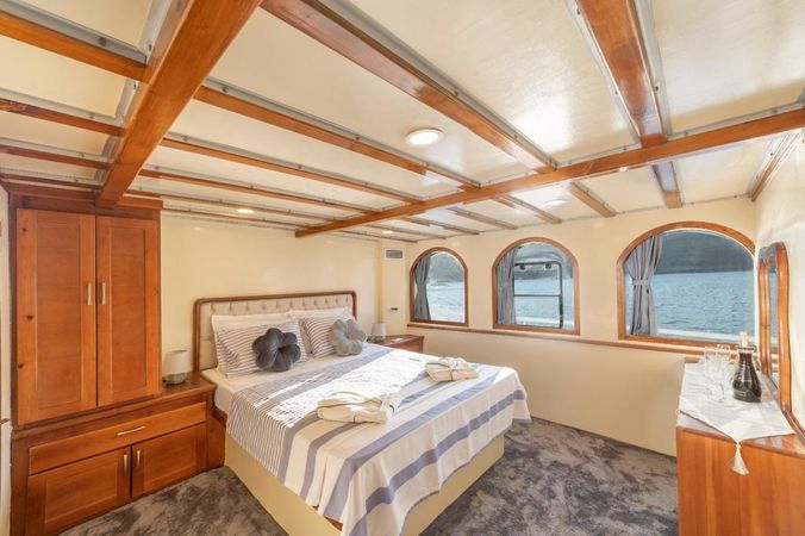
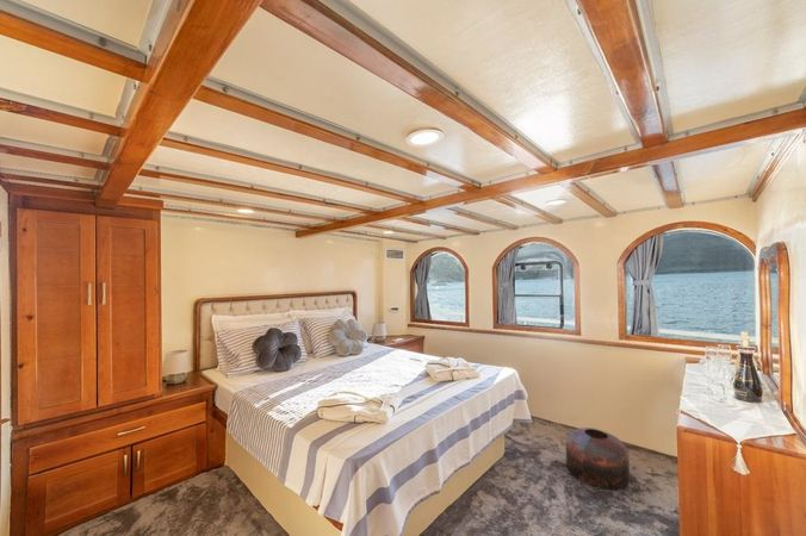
+ pouf [565,426,631,492]
